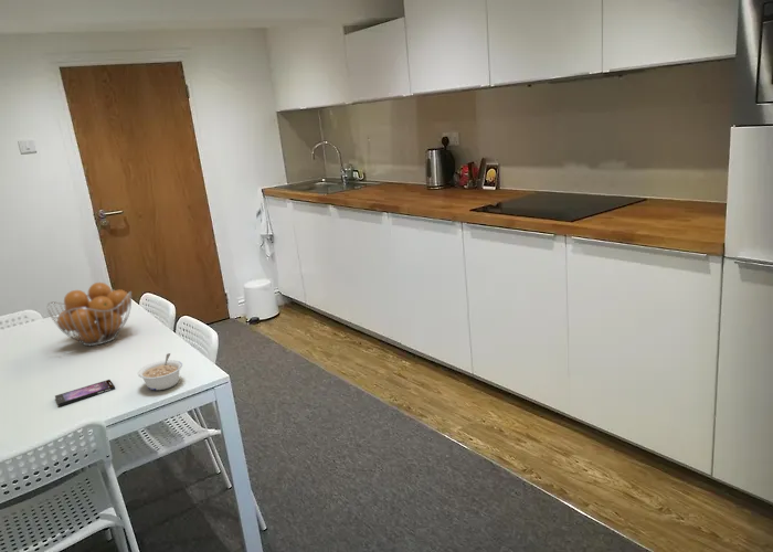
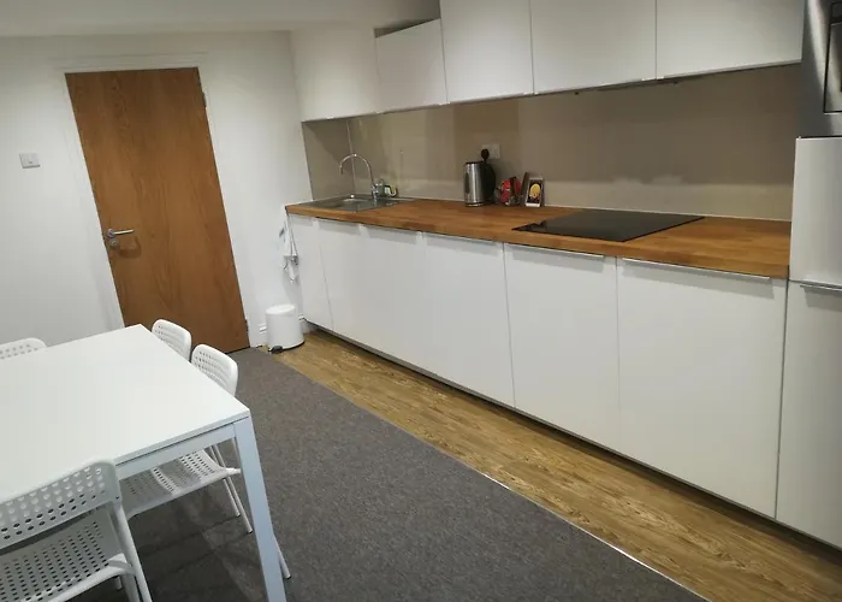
- legume [137,352,183,391]
- smartphone [54,379,116,407]
- fruit basket [46,282,133,347]
